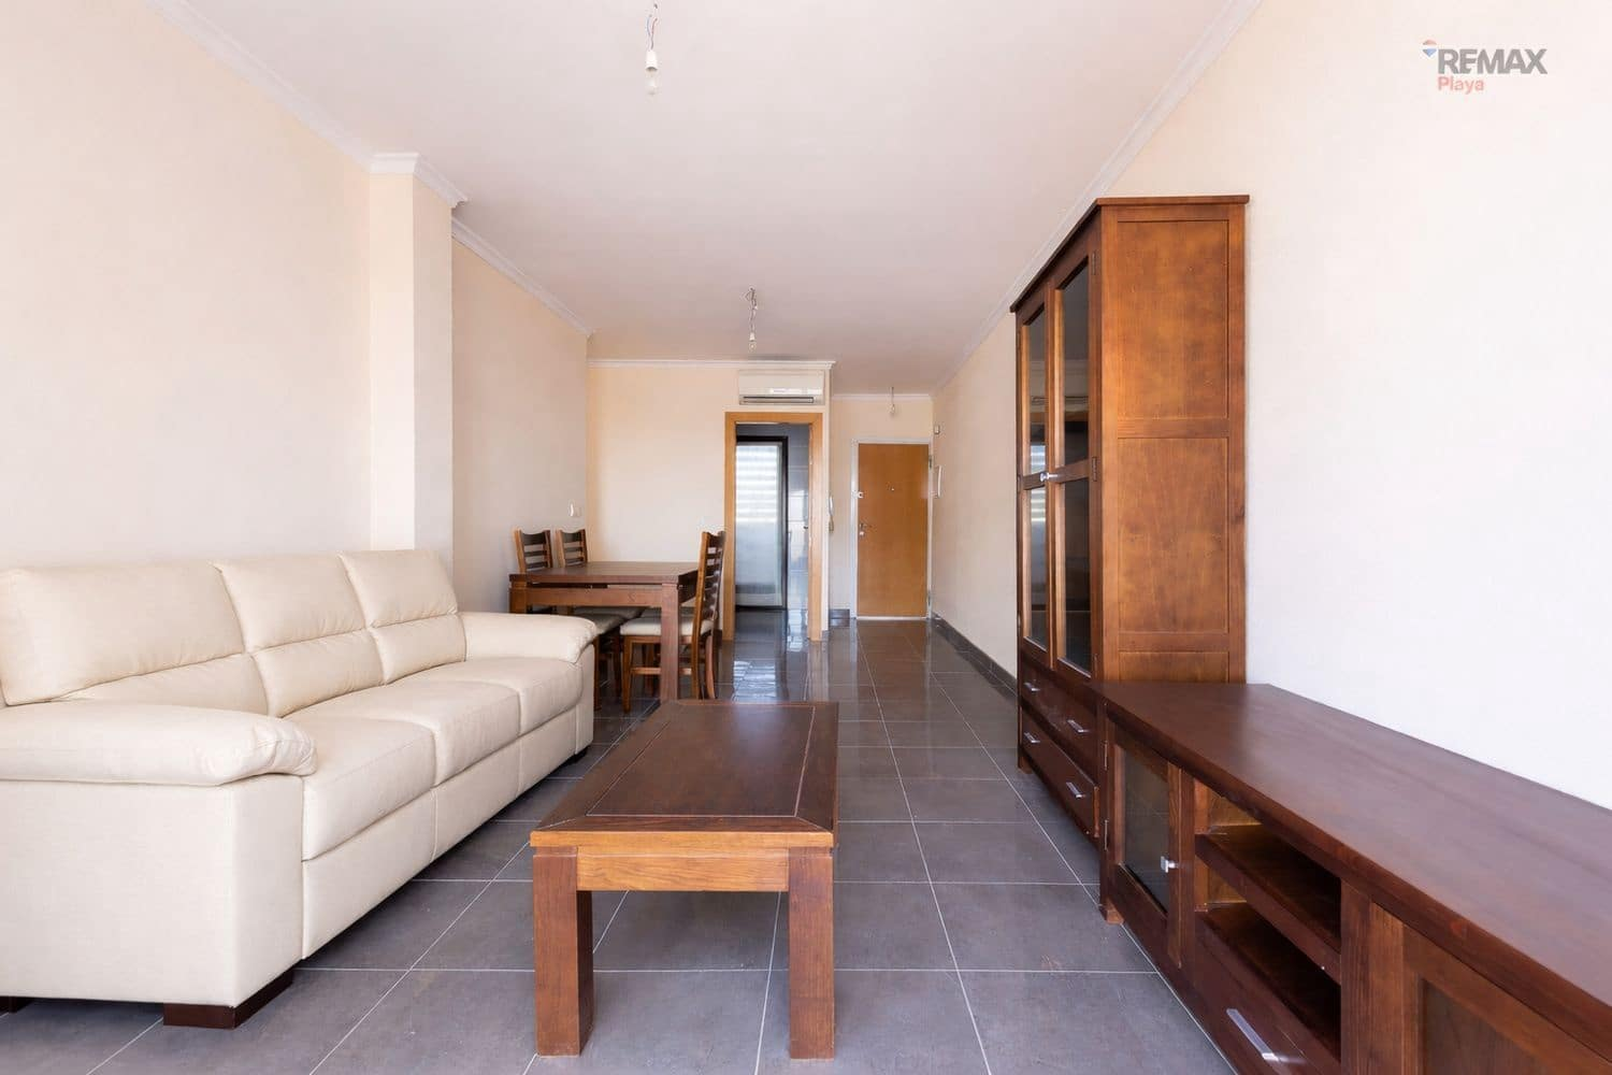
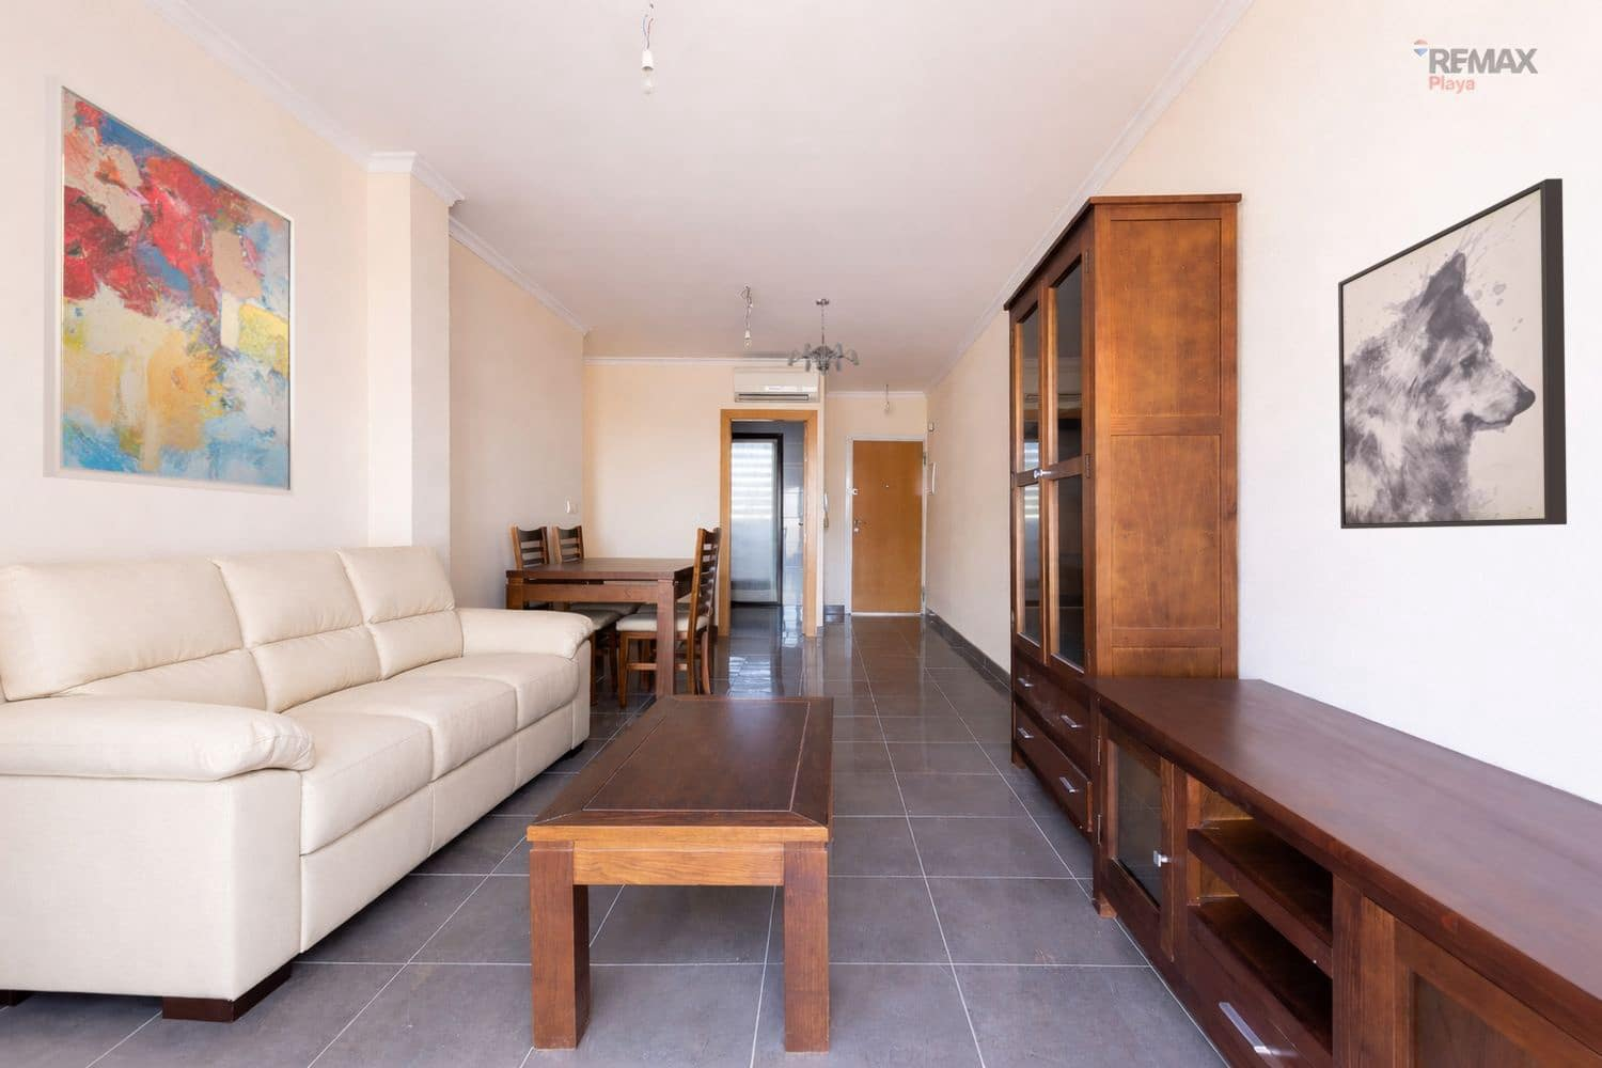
+ chandelier [786,298,859,377]
+ wall art [1337,178,1567,529]
+ wall art [42,74,296,498]
